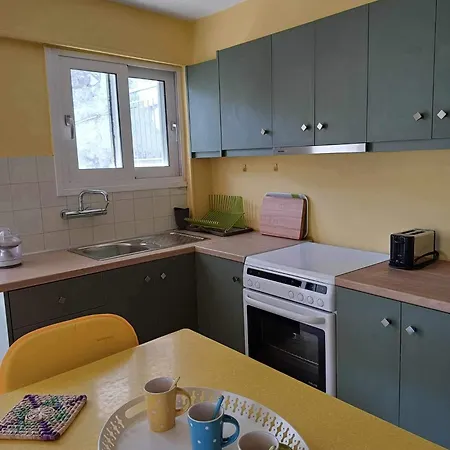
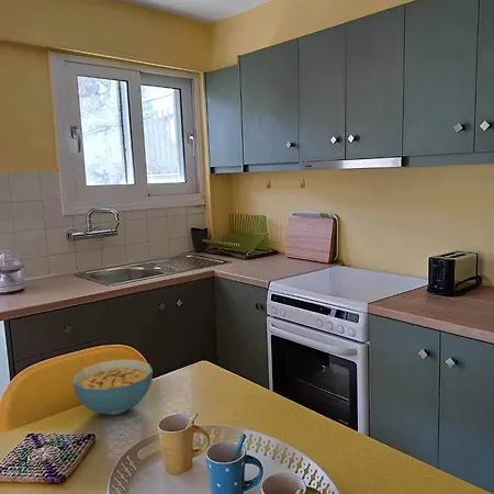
+ cereal bowl [71,358,154,416]
